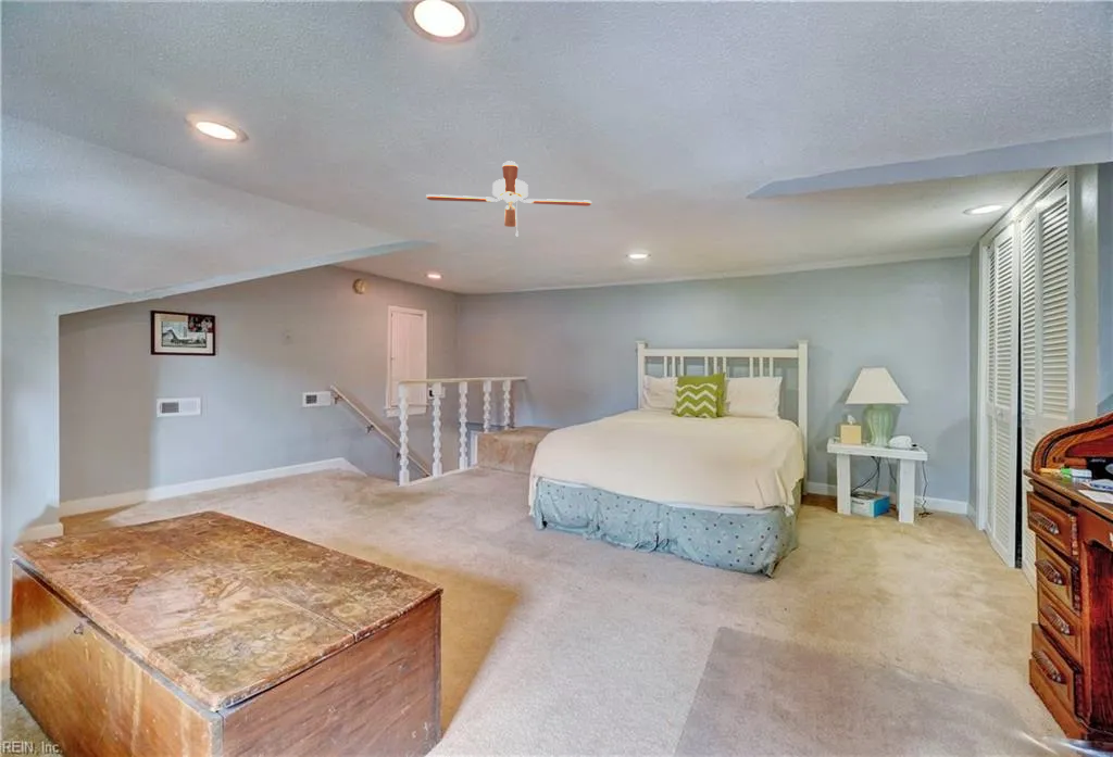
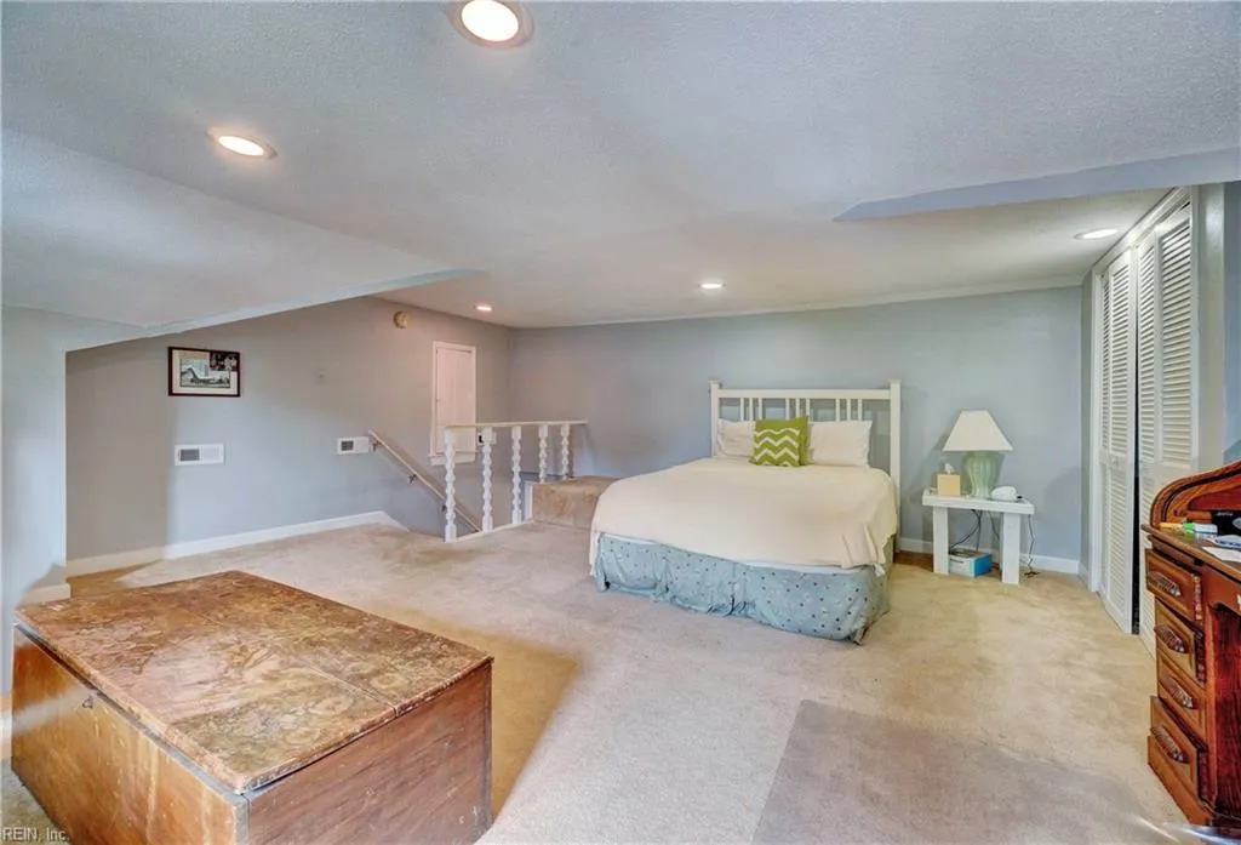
- ceiling fan [425,160,592,237]
